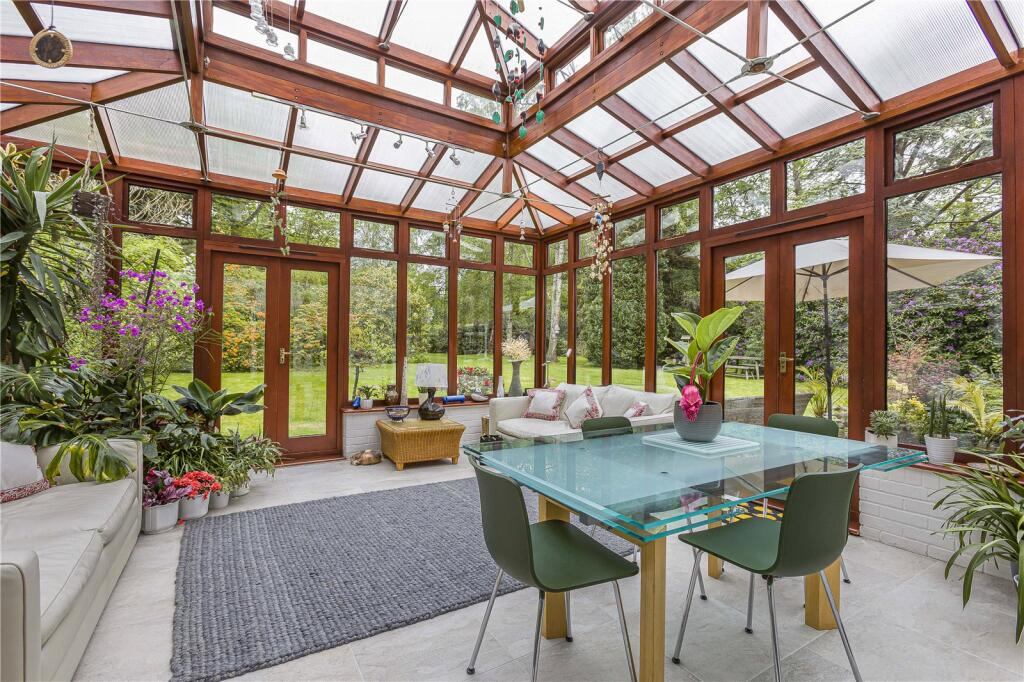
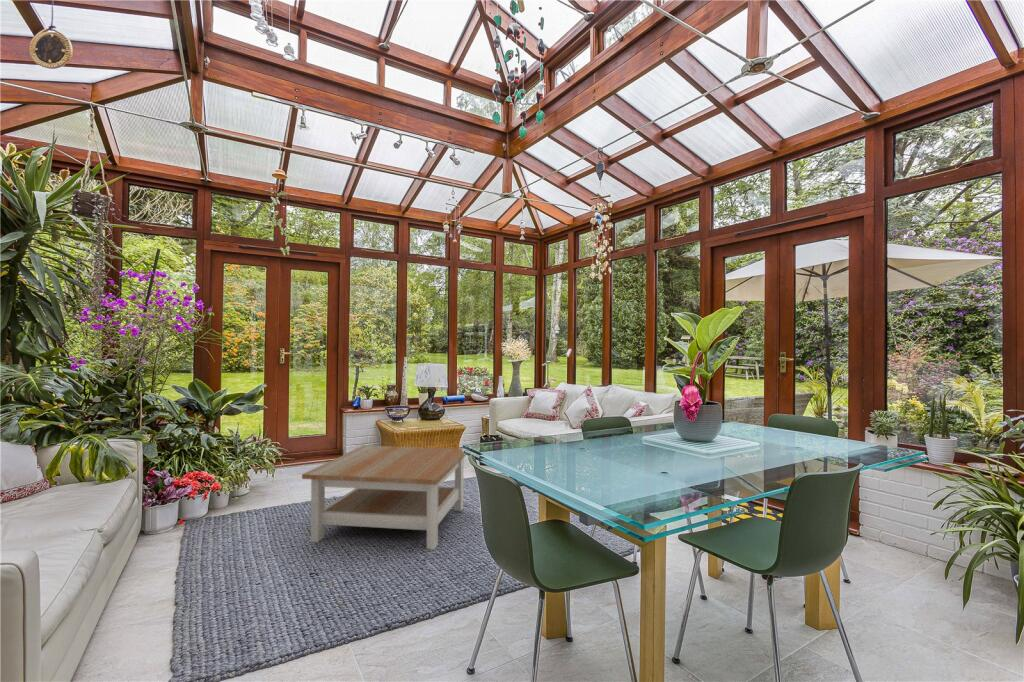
+ coffee table [301,445,467,551]
